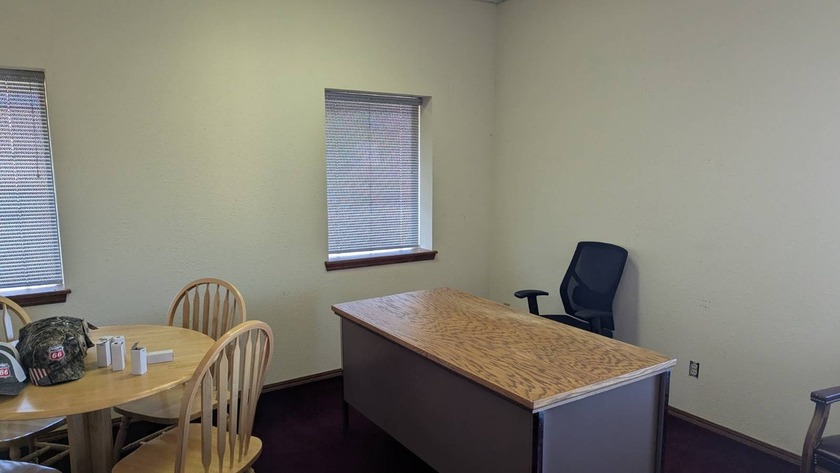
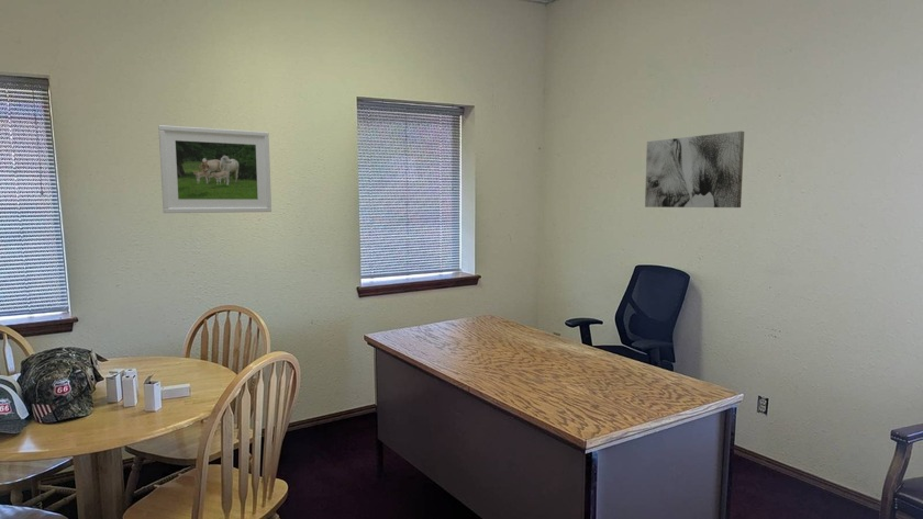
+ wall art [644,131,745,208]
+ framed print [157,124,273,214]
